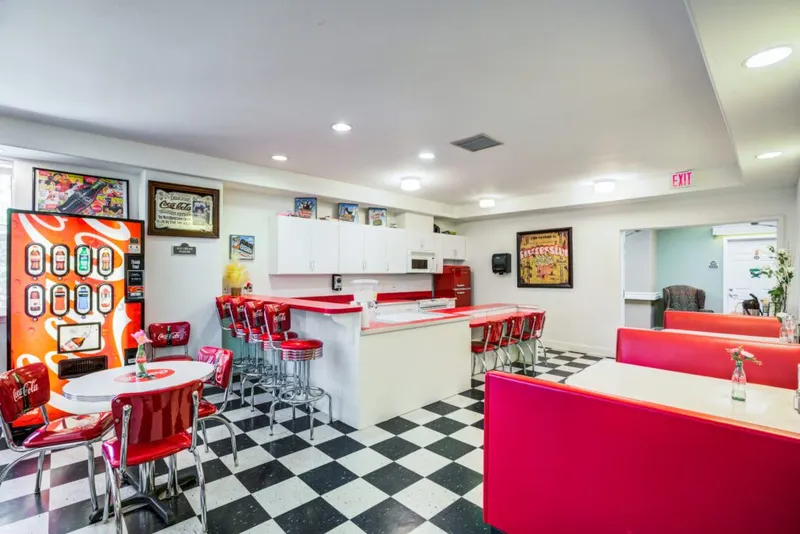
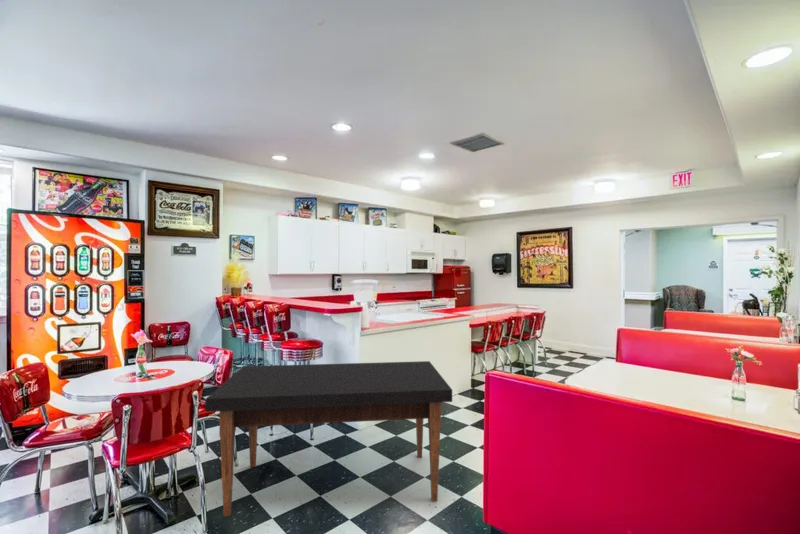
+ dining table [205,360,453,517]
